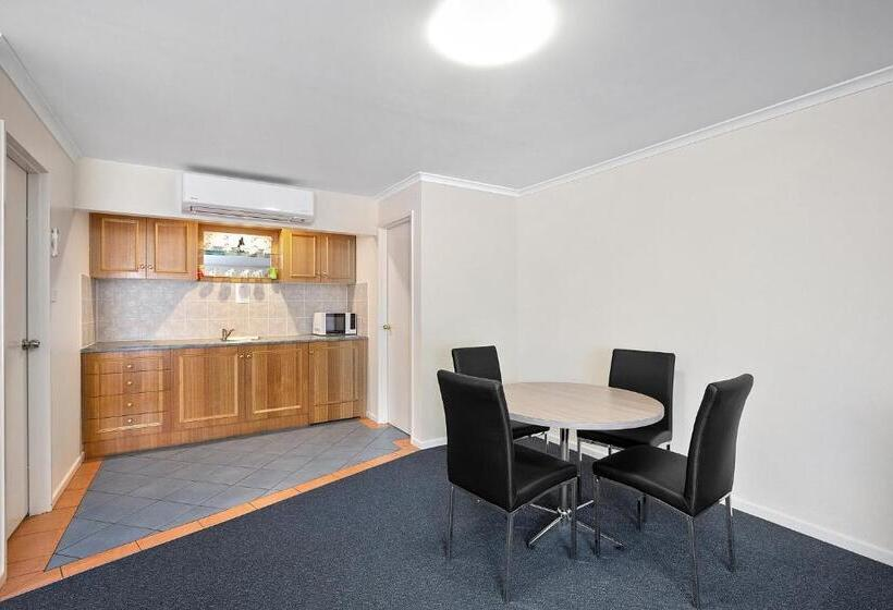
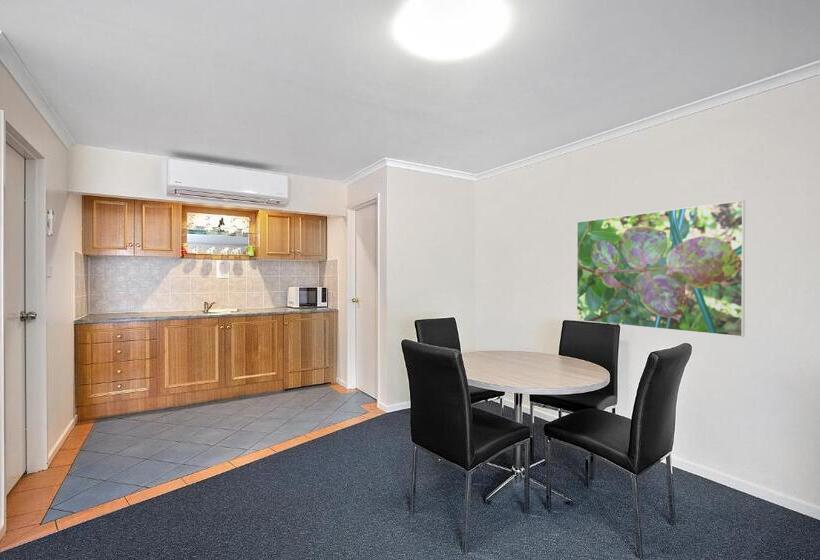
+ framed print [576,199,746,338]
